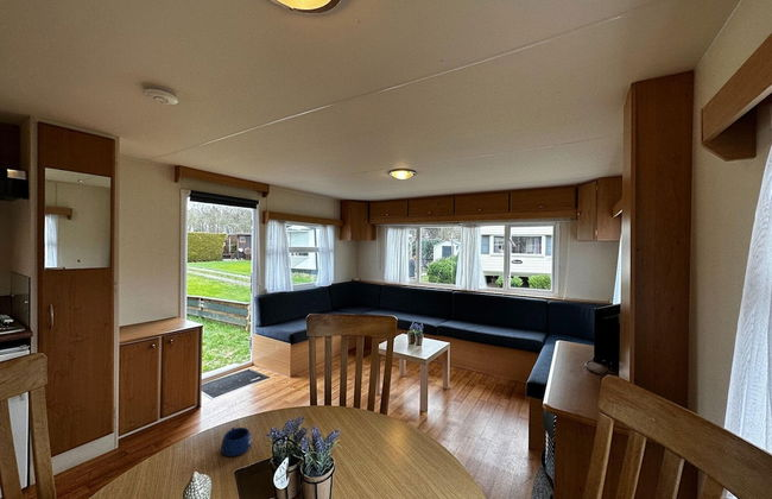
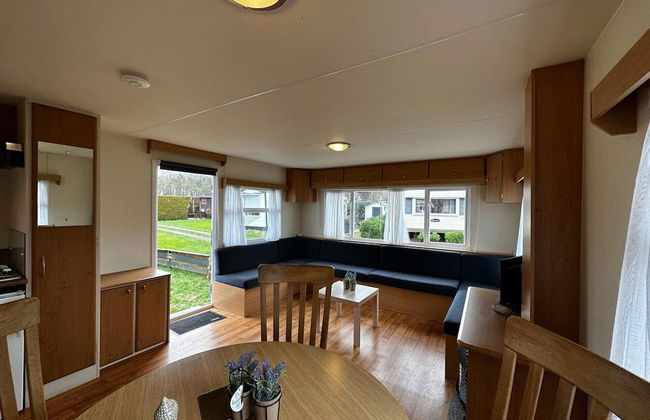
- mug [220,427,253,457]
